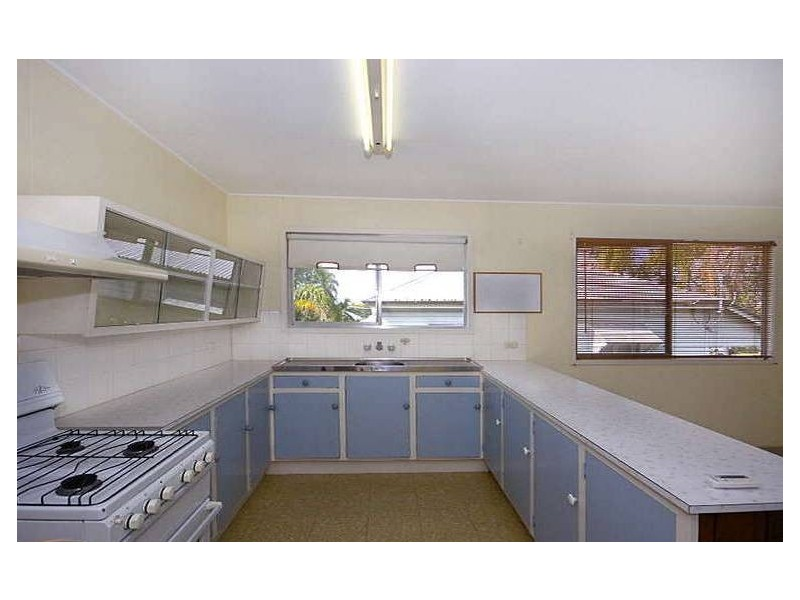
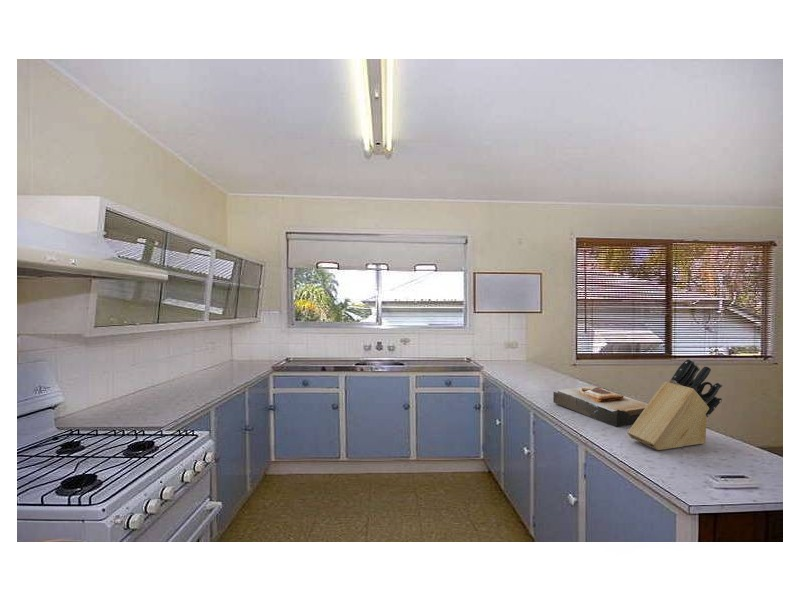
+ toast [552,385,649,428]
+ knife block [626,358,723,451]
